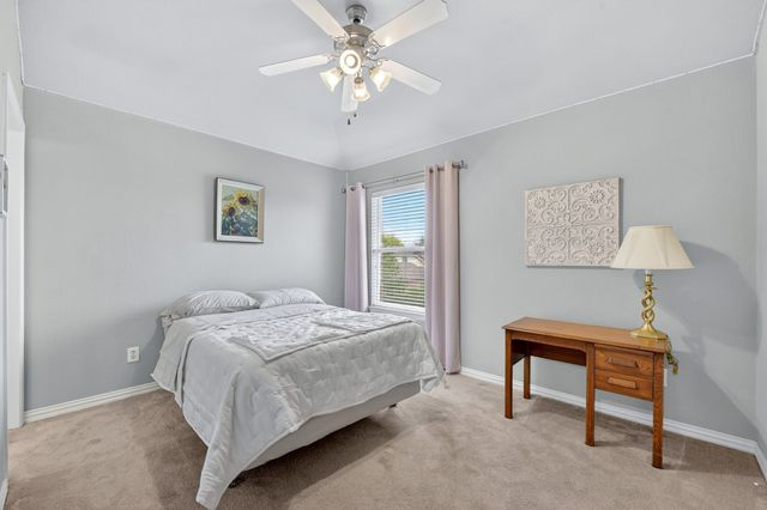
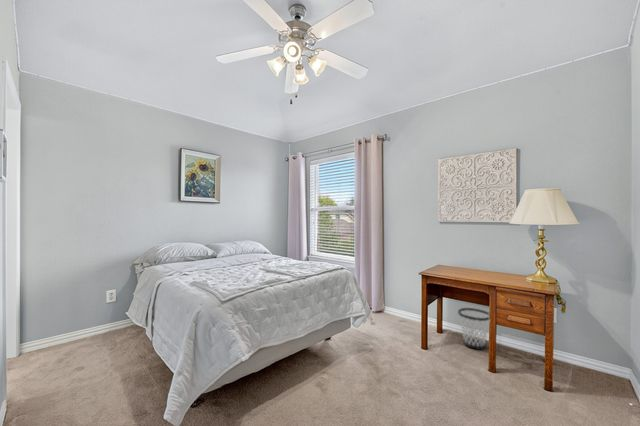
+ wastebasket [457,307,490,351]
